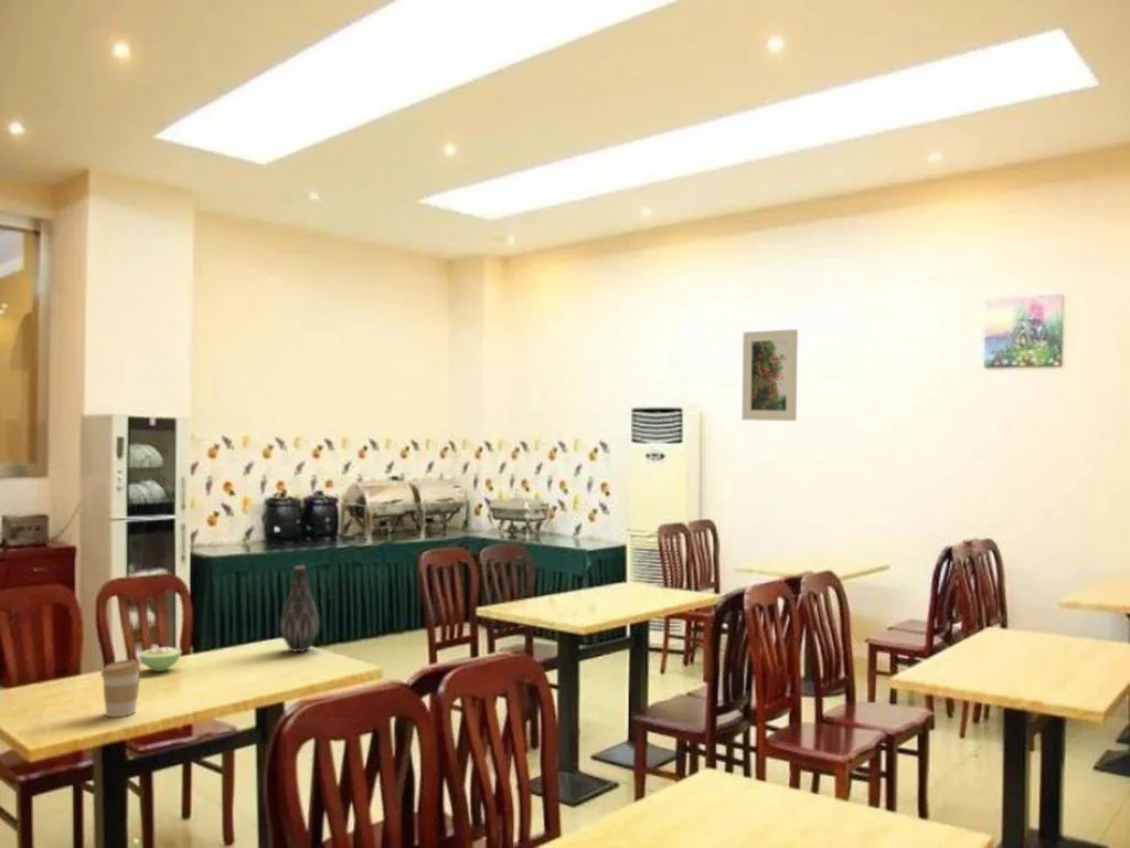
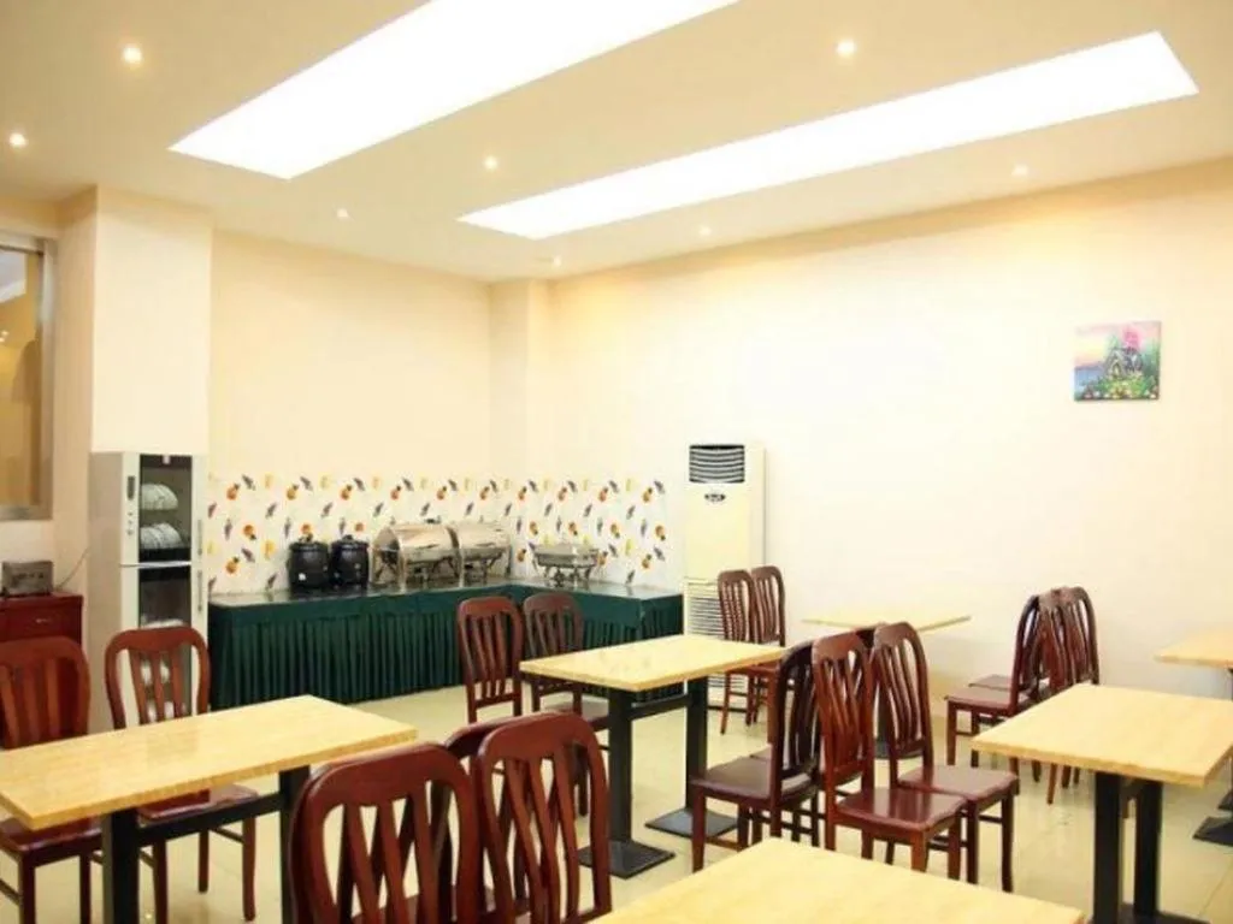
- coffee cup [99,658,142,719]
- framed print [740,328,799,422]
- sugar bowl [138,645,182,672]
- vase [279,565,320,654]
